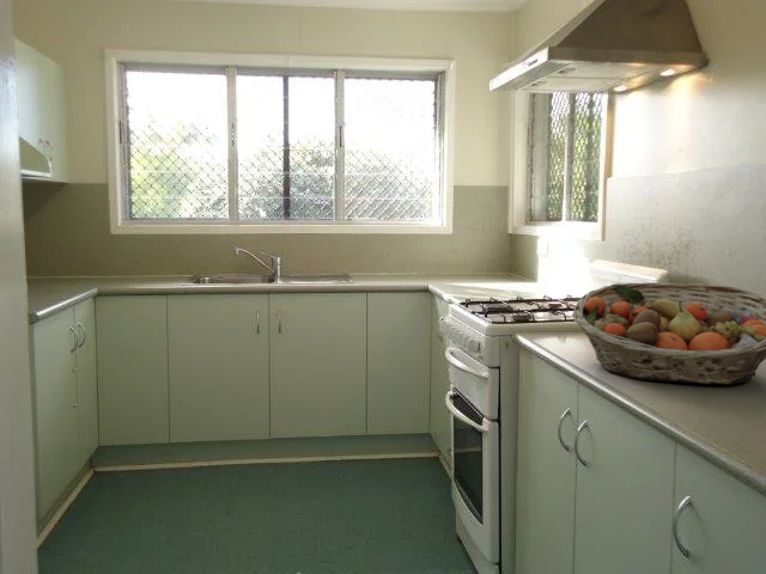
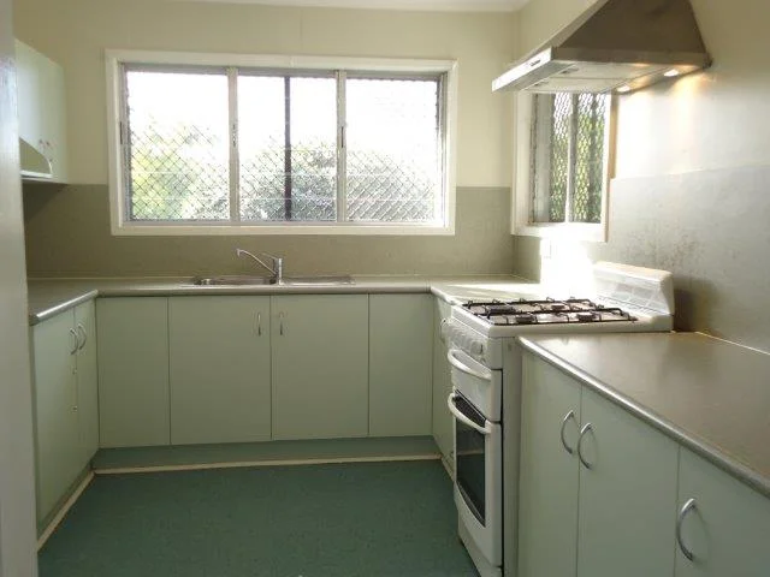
- fruit basket [572,282,766,385]
